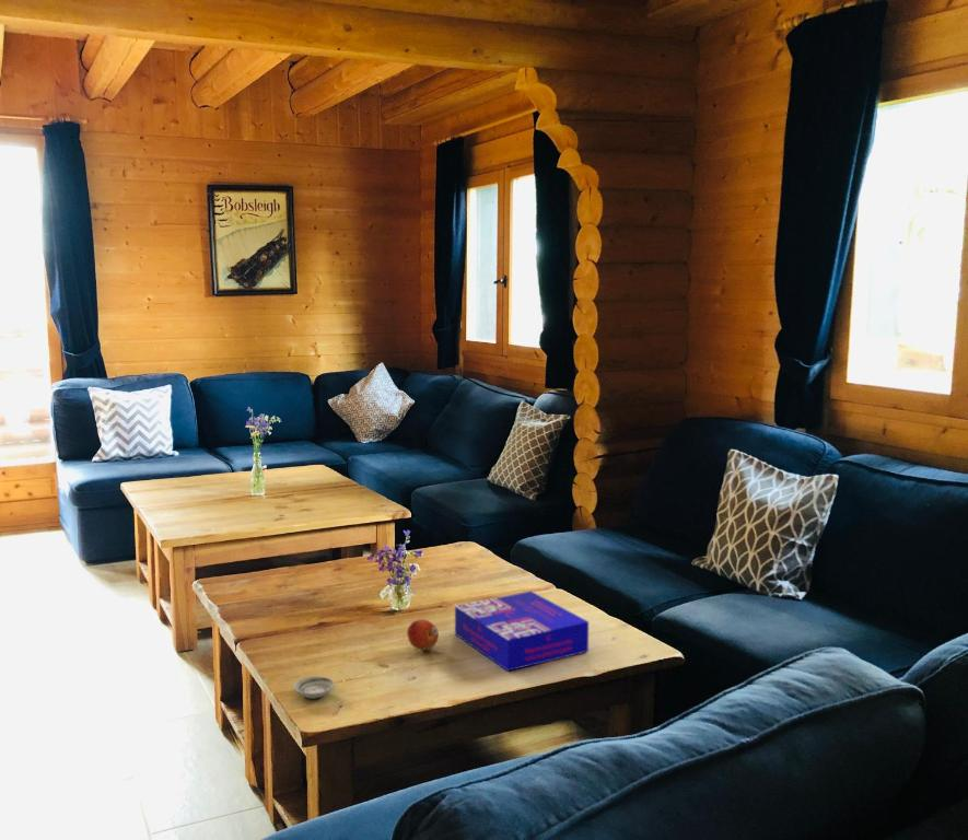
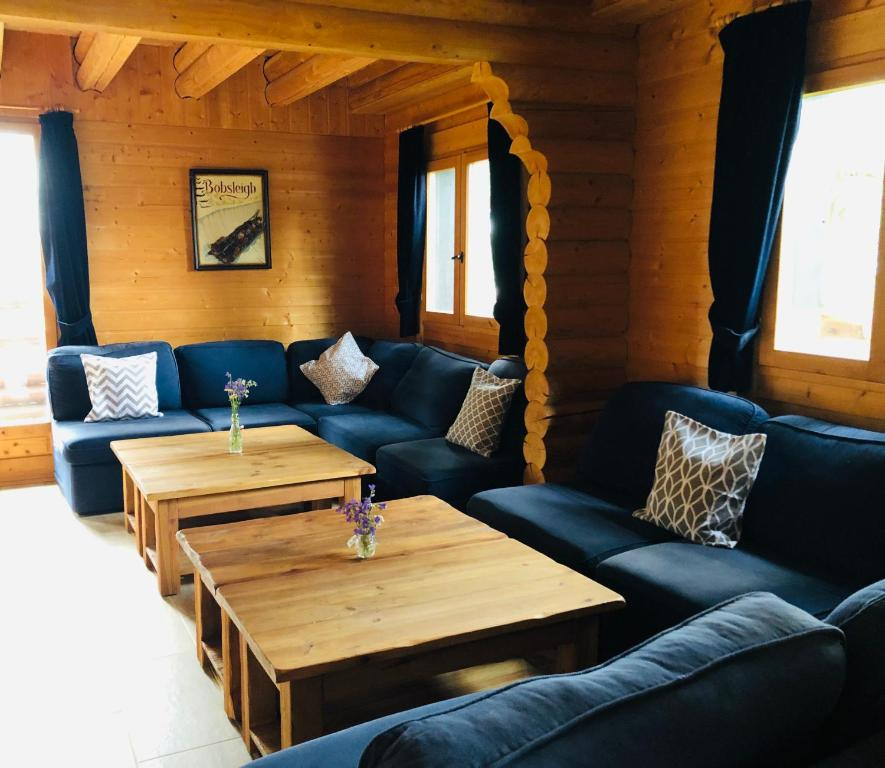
- board game [454,590,590,673]
- saucer [292,675,336,700]
- fruit [406,618,440,651]
